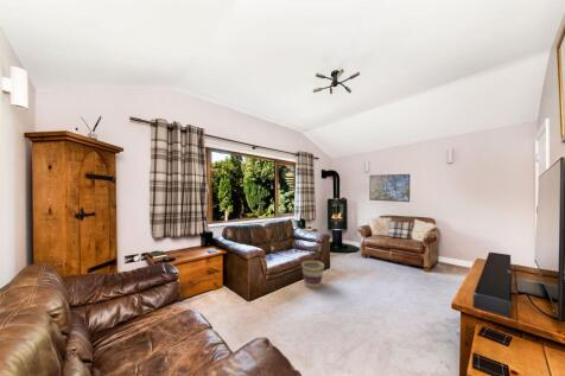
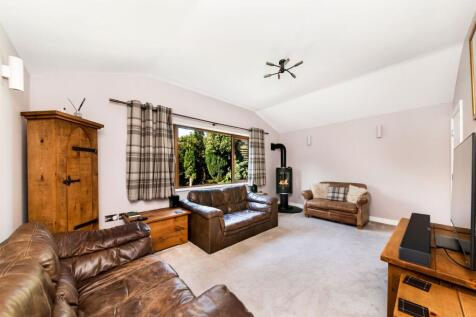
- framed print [368,173,411,203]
- basket [300,260,325,289]
